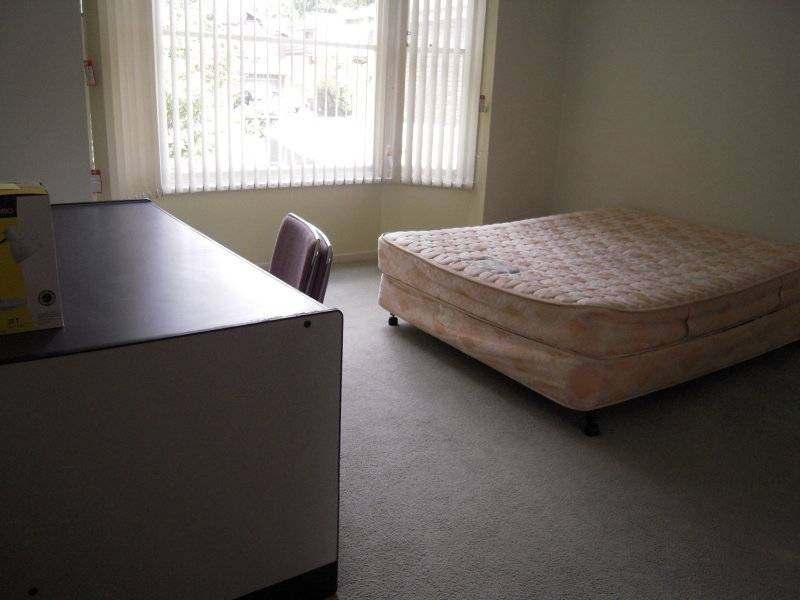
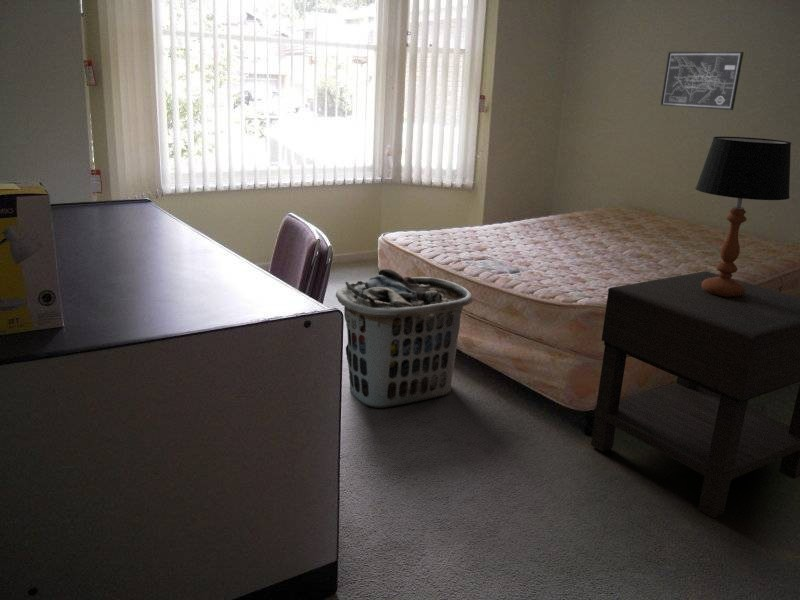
+ wall art [660,51,745,111]
+ table lamp [695,136,792,297]
+ clothes hamper [335,268,474,409]
+ nightstand [590,270,800,519]
